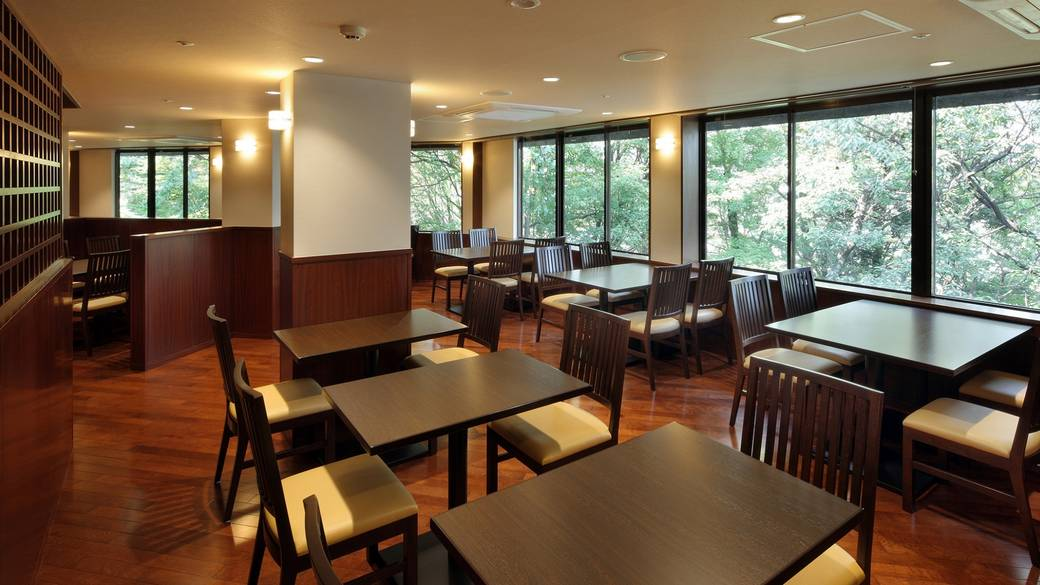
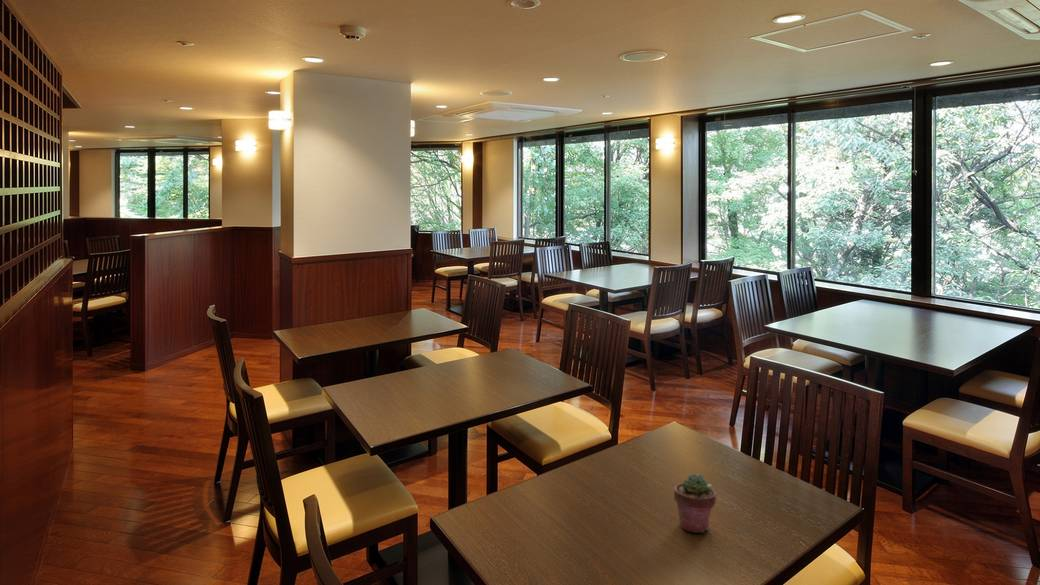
+ potted succulent [673,473,717,534]
